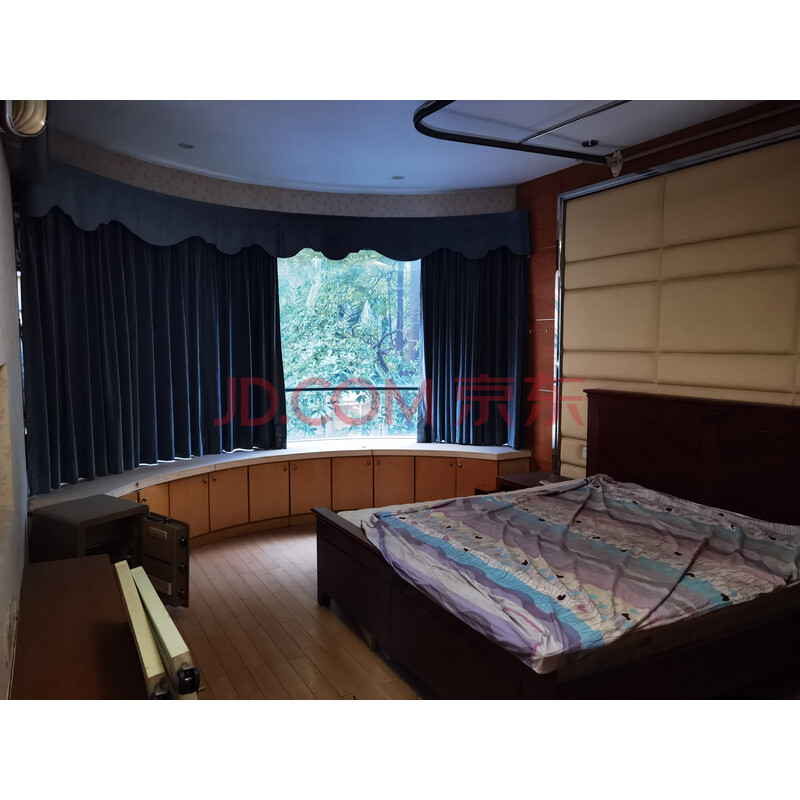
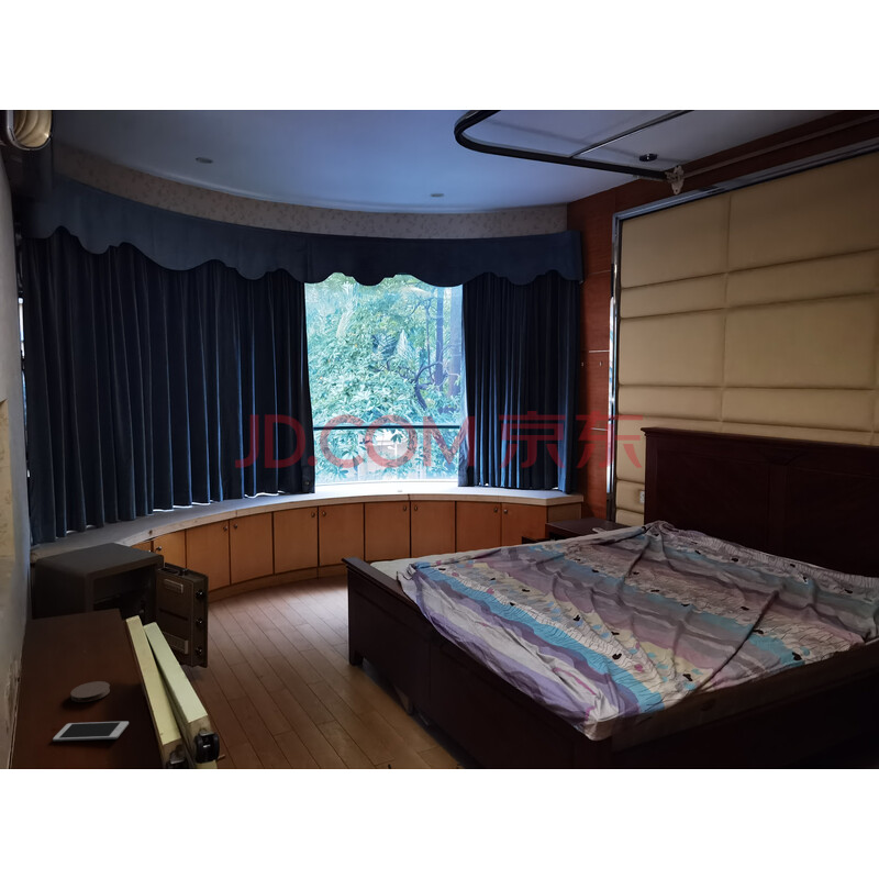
+ cell phone [52,721,130,742]
+ coaster [69,680,111,703]
